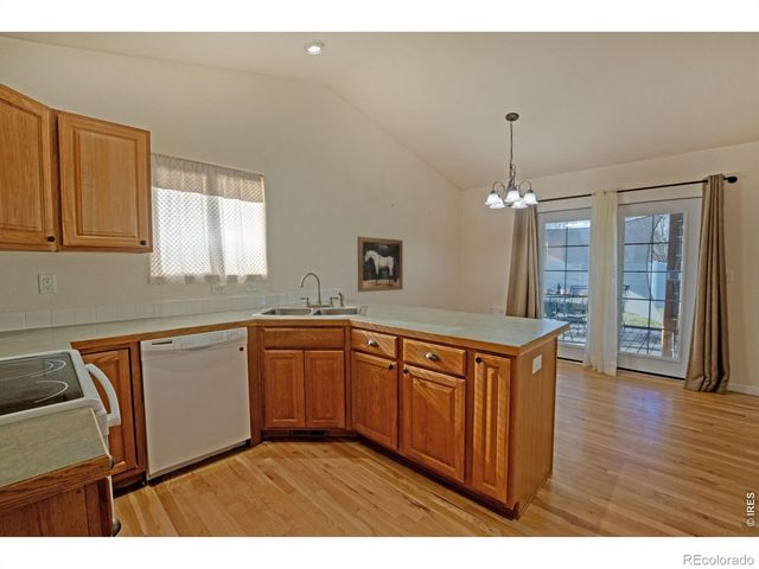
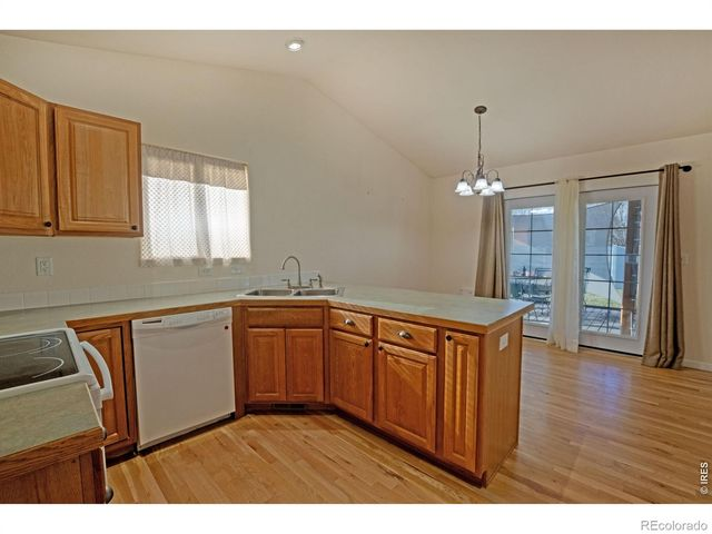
- wall art [357,236,403,293]
